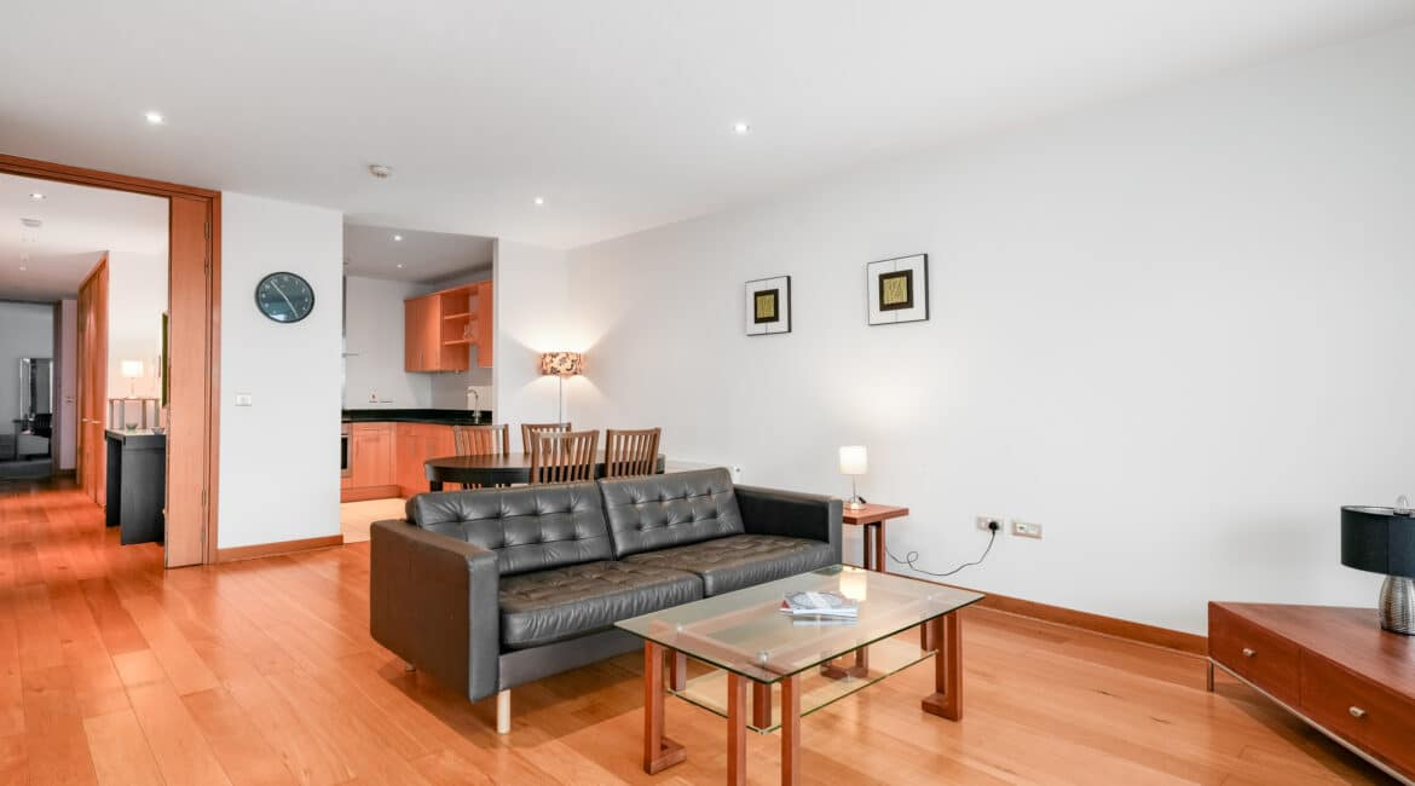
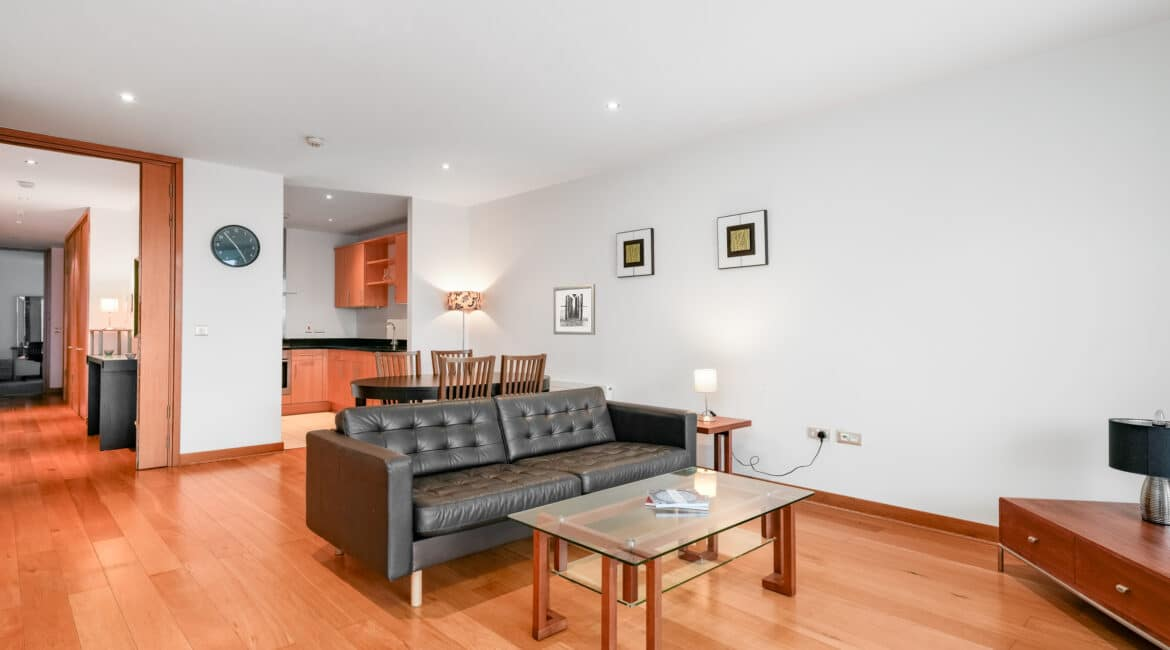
+ wall art [553,283,596,336]
